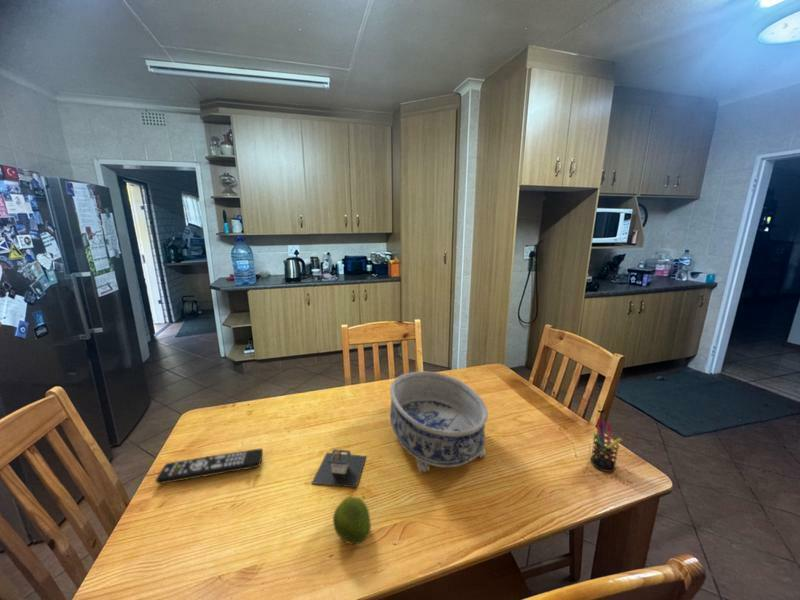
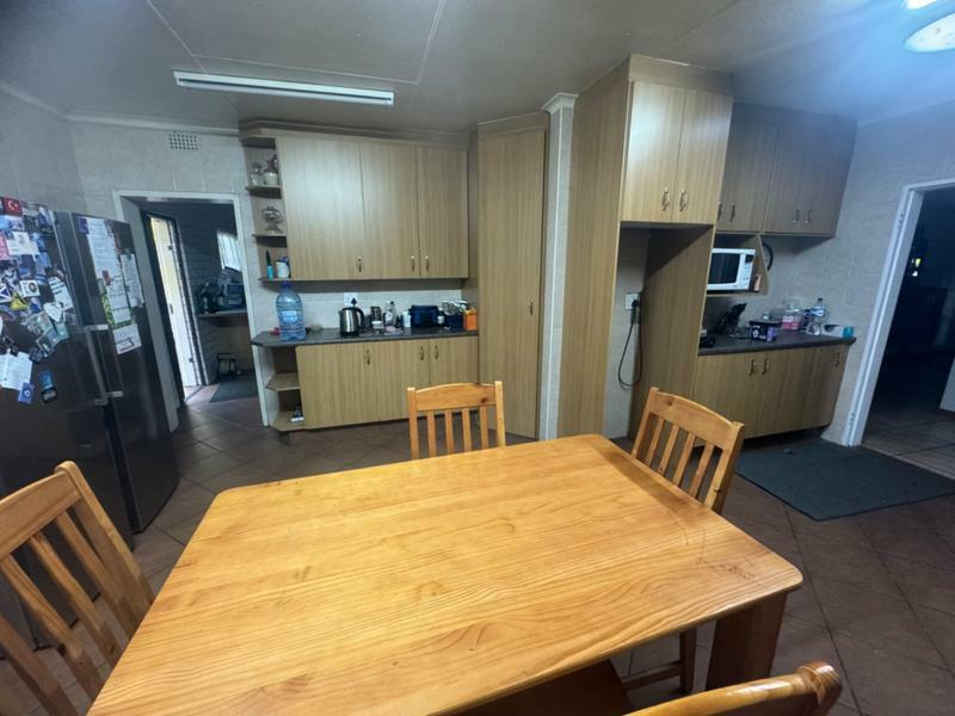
- decorative bowl [389,370,489,473]
- pen holder [589,418,623,473]
- fruit [332,496,372,545]
- architectural model [311,448,367,488]
- remote control [155,447,264,485]
